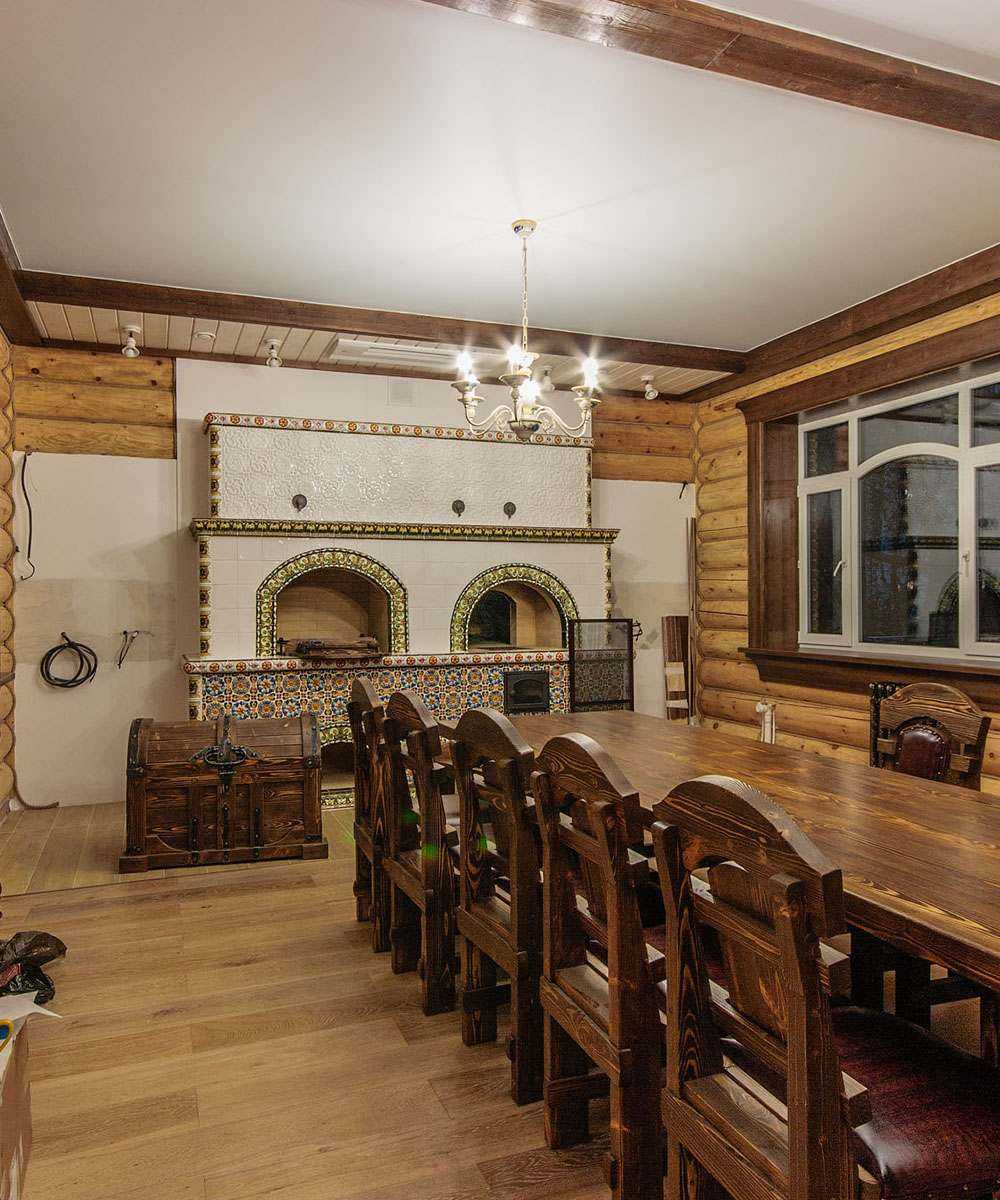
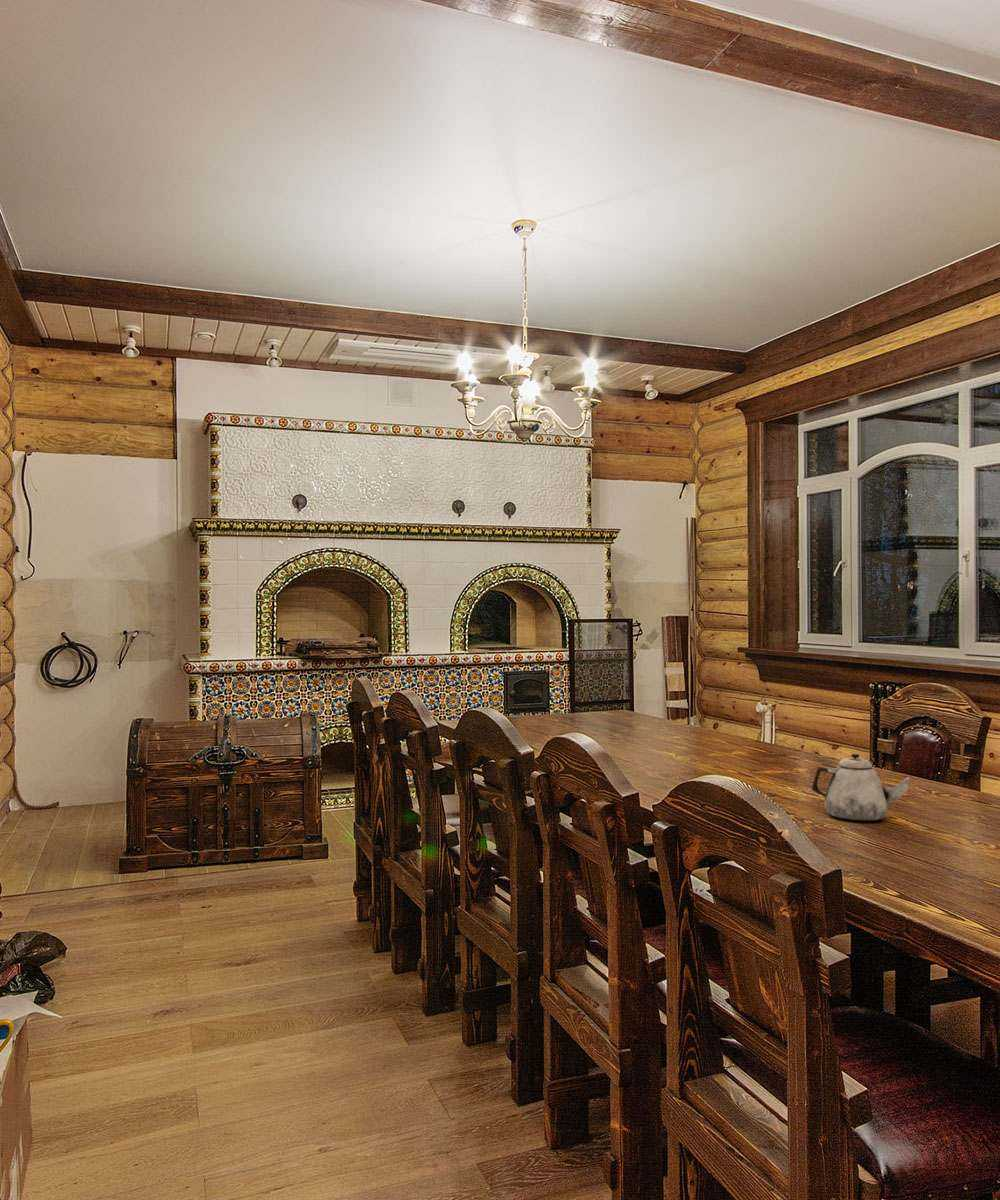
+ teapot [811,753,915,822]
